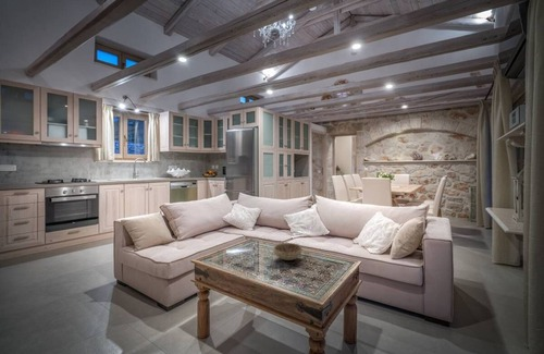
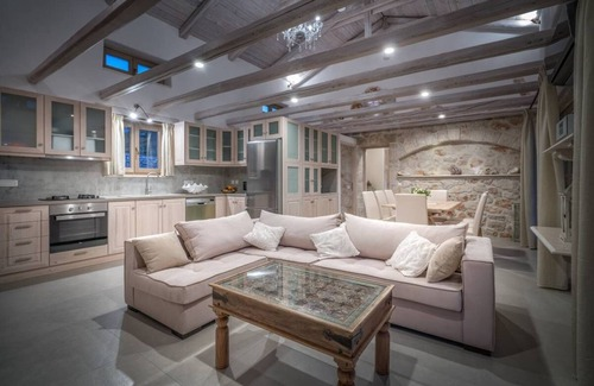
- decorative bowl [272,242,304,261]
